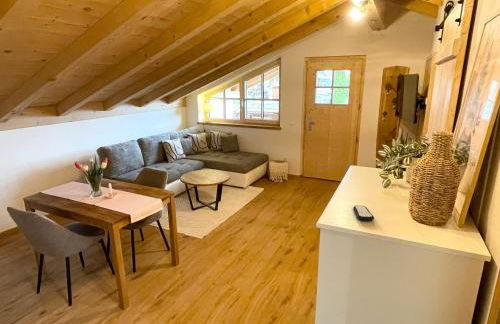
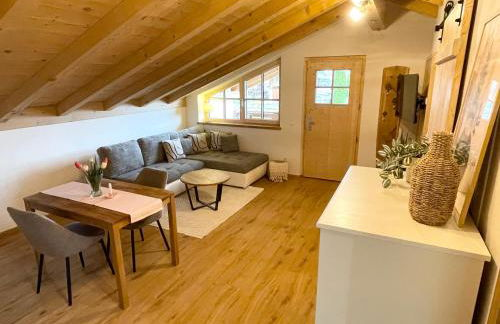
- remote control [352,204,375,222]
